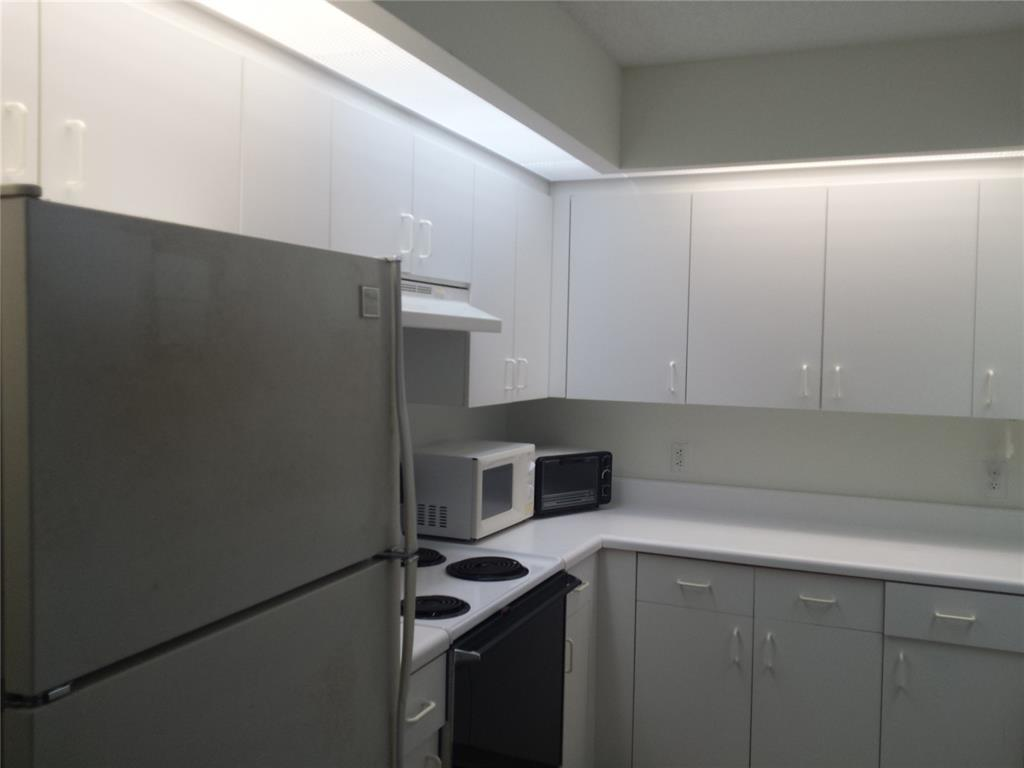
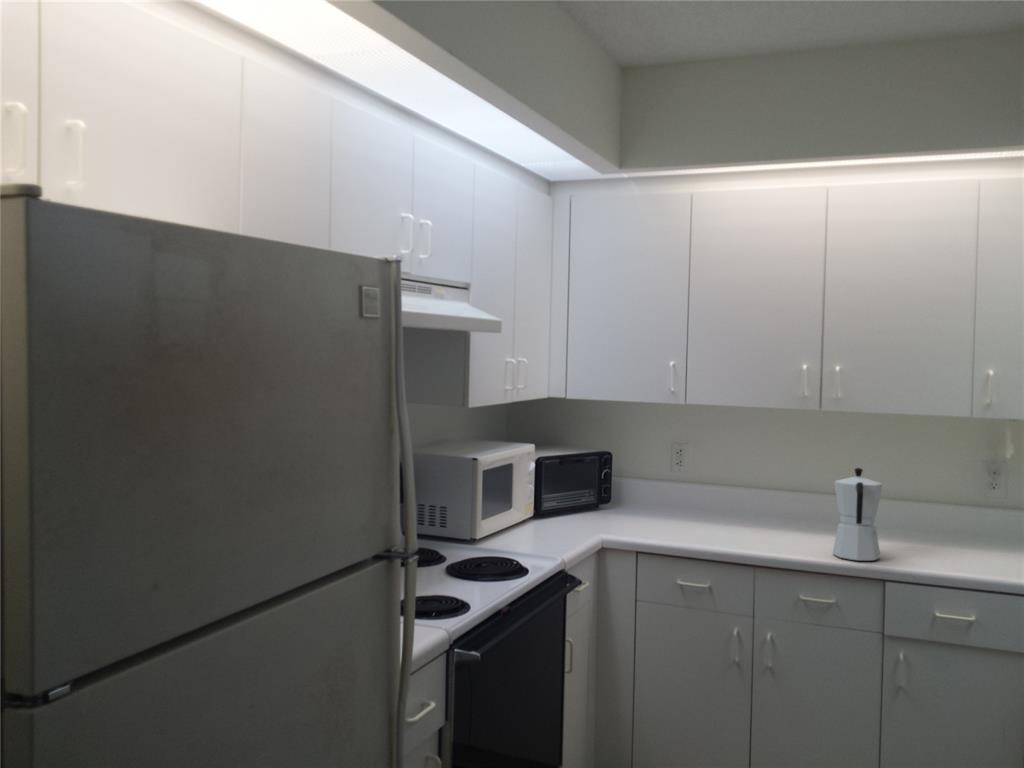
+ moka pot [831,467,884,562]
